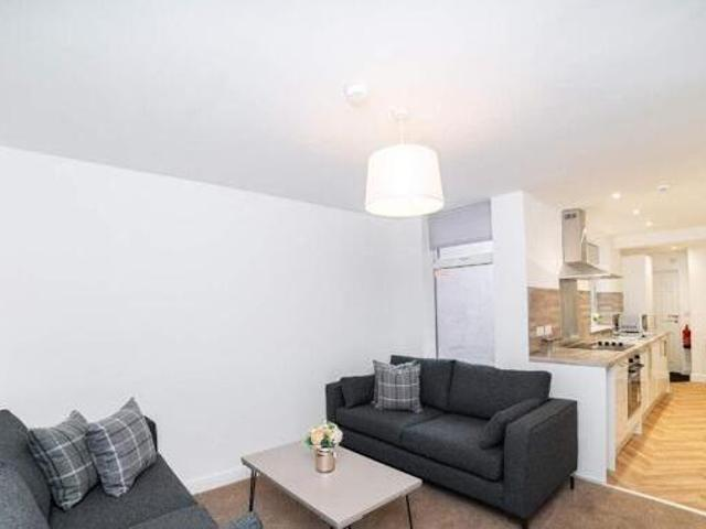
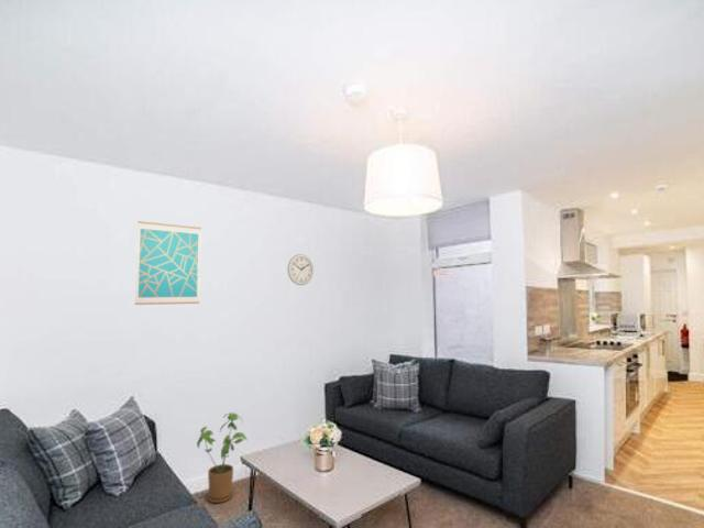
+ wall clock [286,253,315,286]
+ wall art [134,220,202,306]
+ house plant [196,411,249,504]
